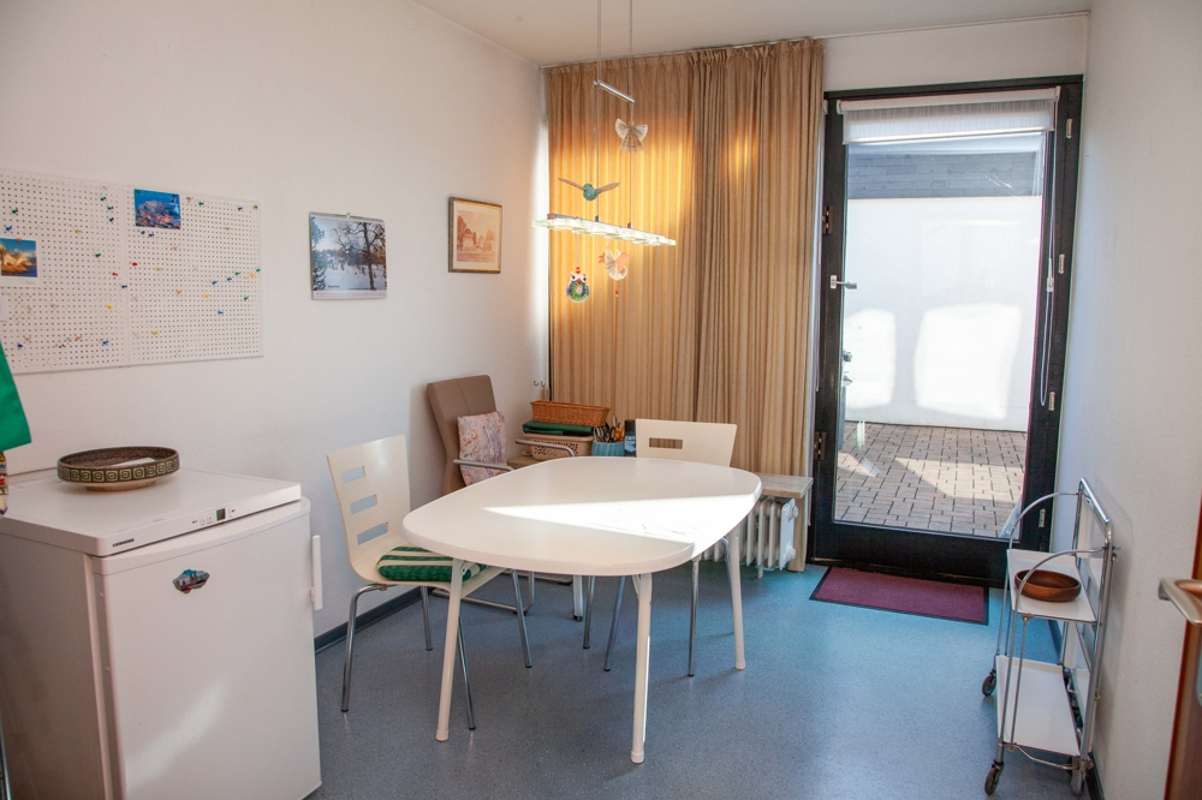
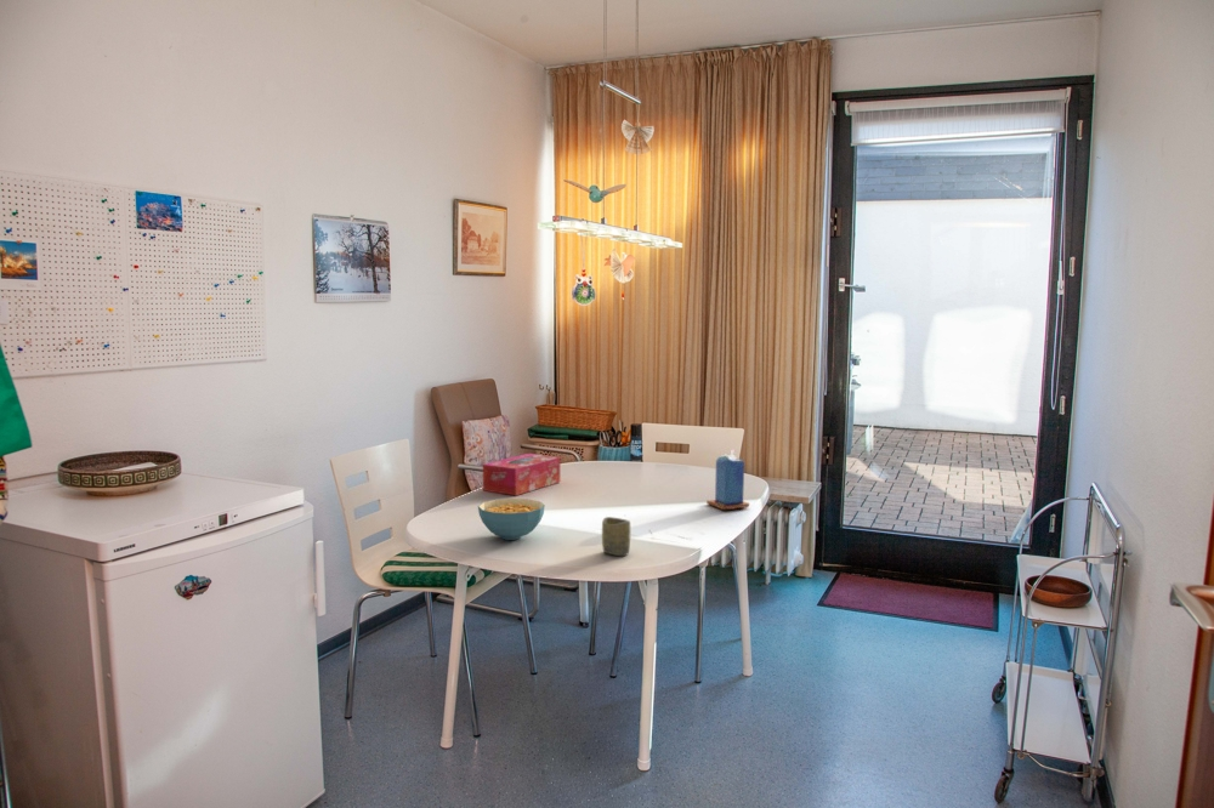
+ tissue box [482,453,561,496]
+ cereal bowl [477,497,546,541]
+ candle [705,448,750,511]
+ cup [601,516,631,557]
